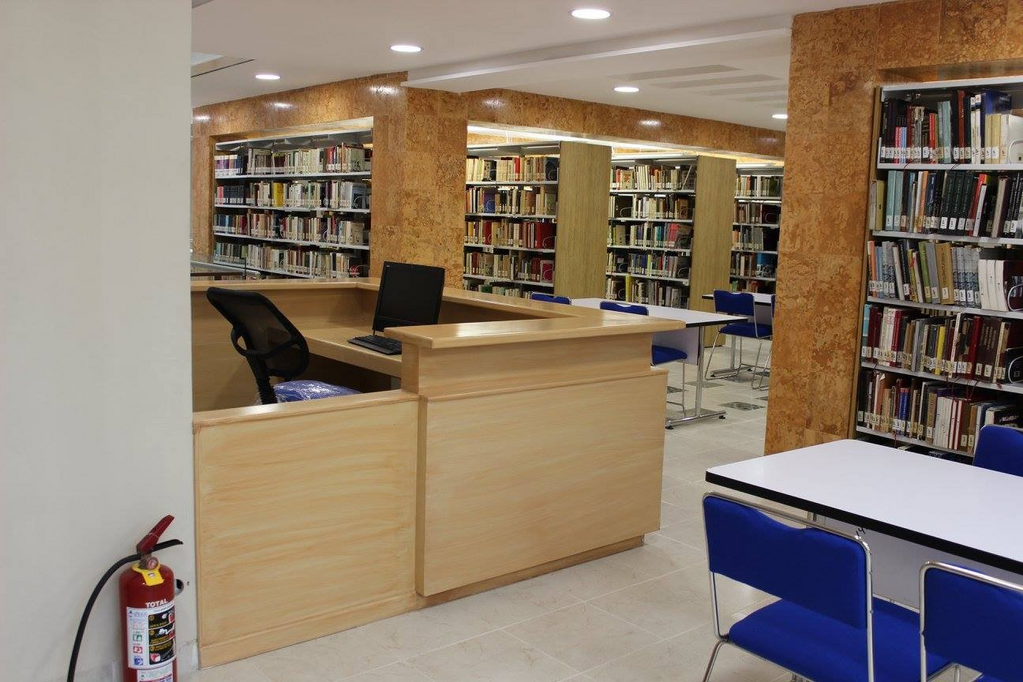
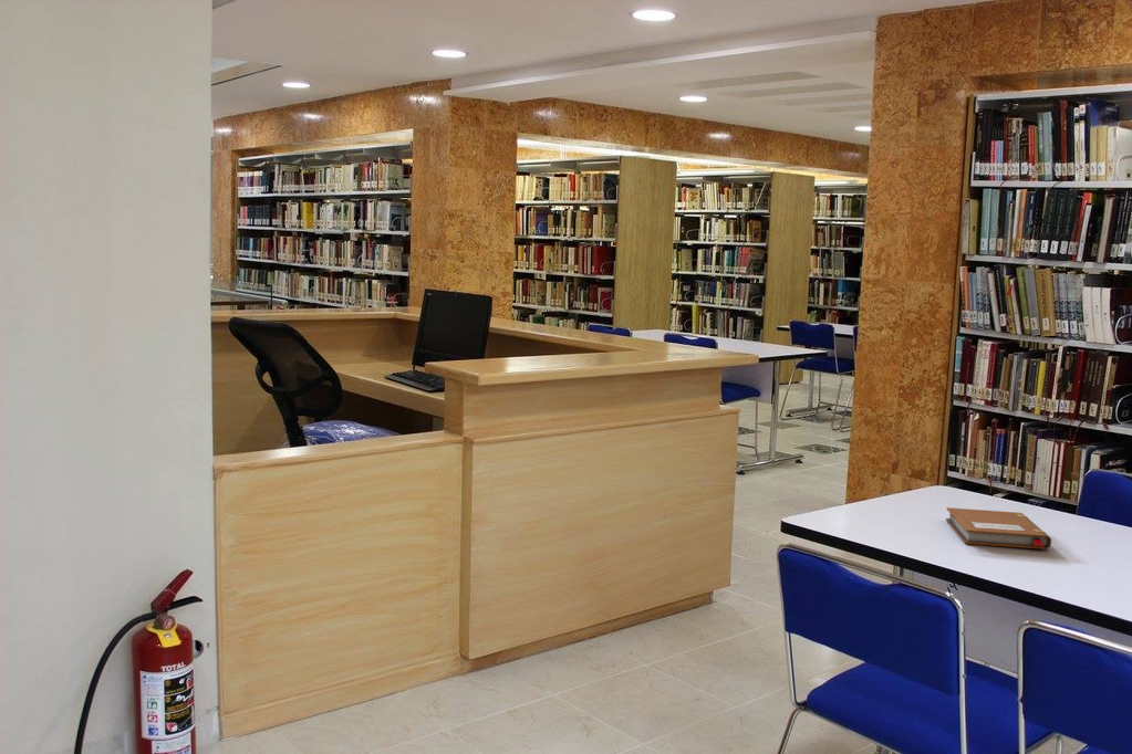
+ notebook [945,506,1052,551]
